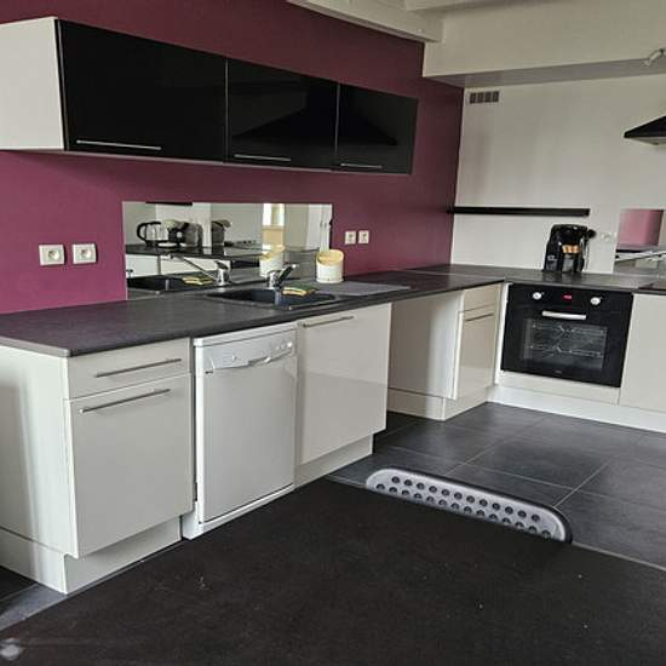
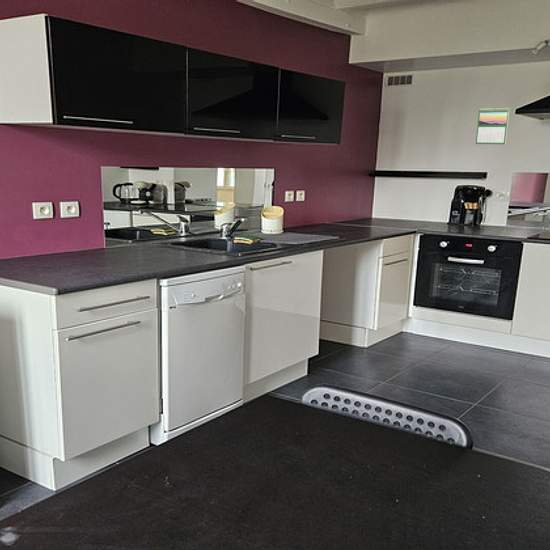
+ calendar [475,107,510,145]
